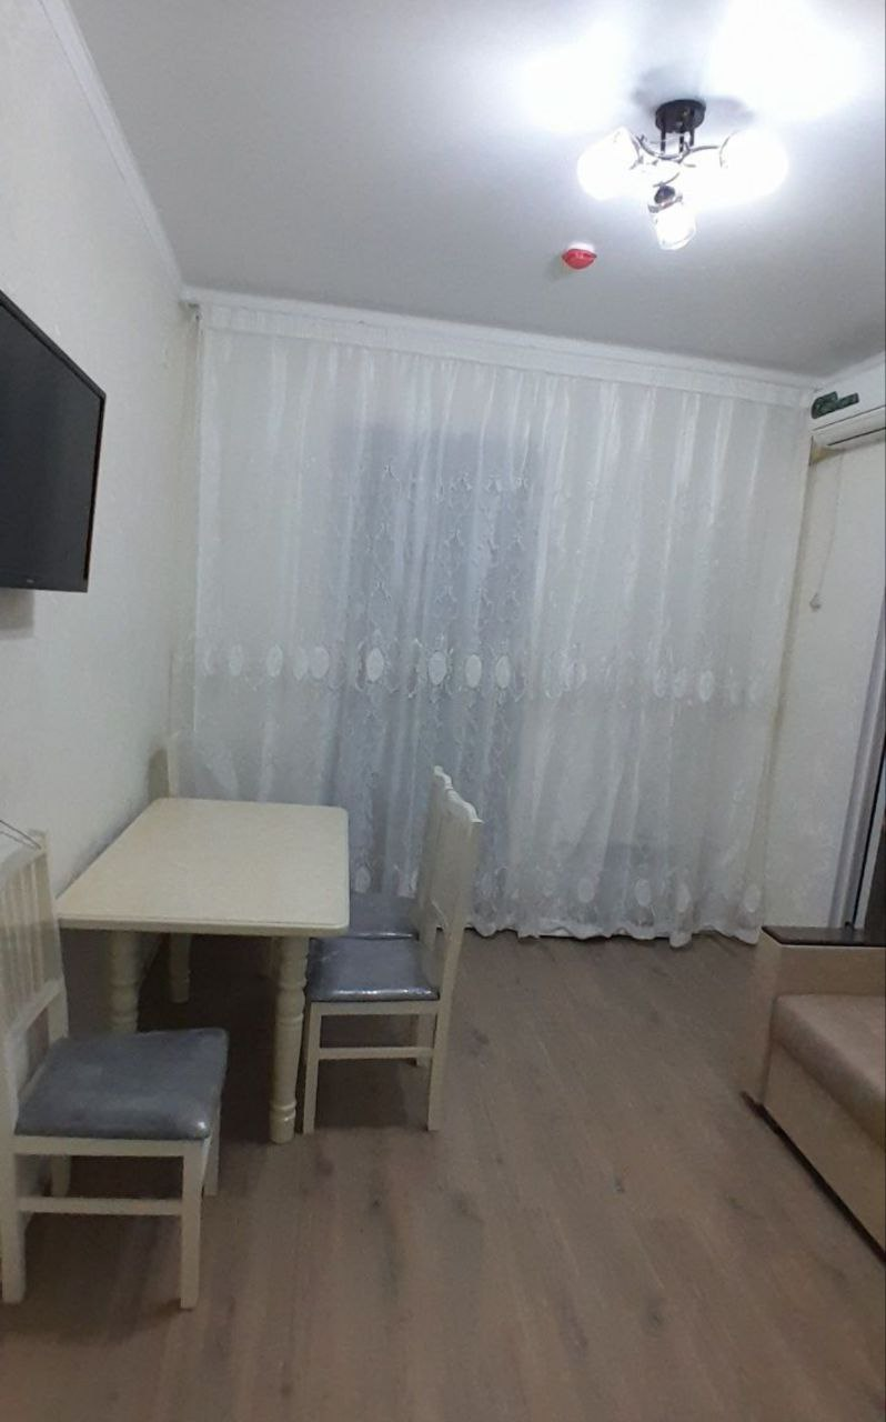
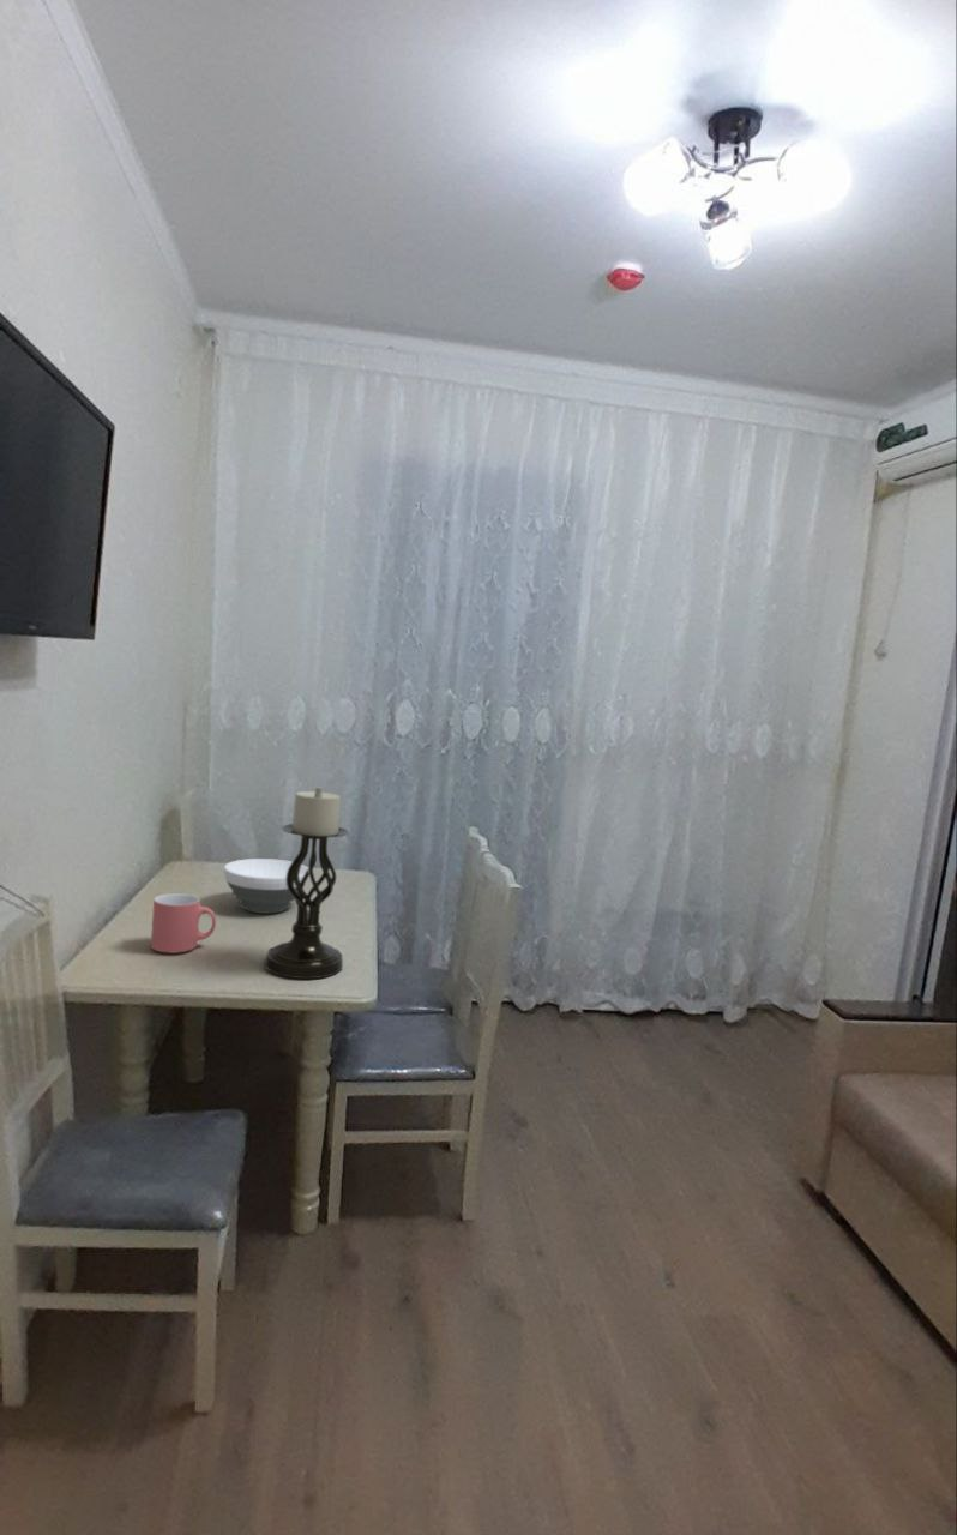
+ mug [150,892,217,953]
+ bowl [223,857,309,915]
+ candle holder [263,787,350,980]
